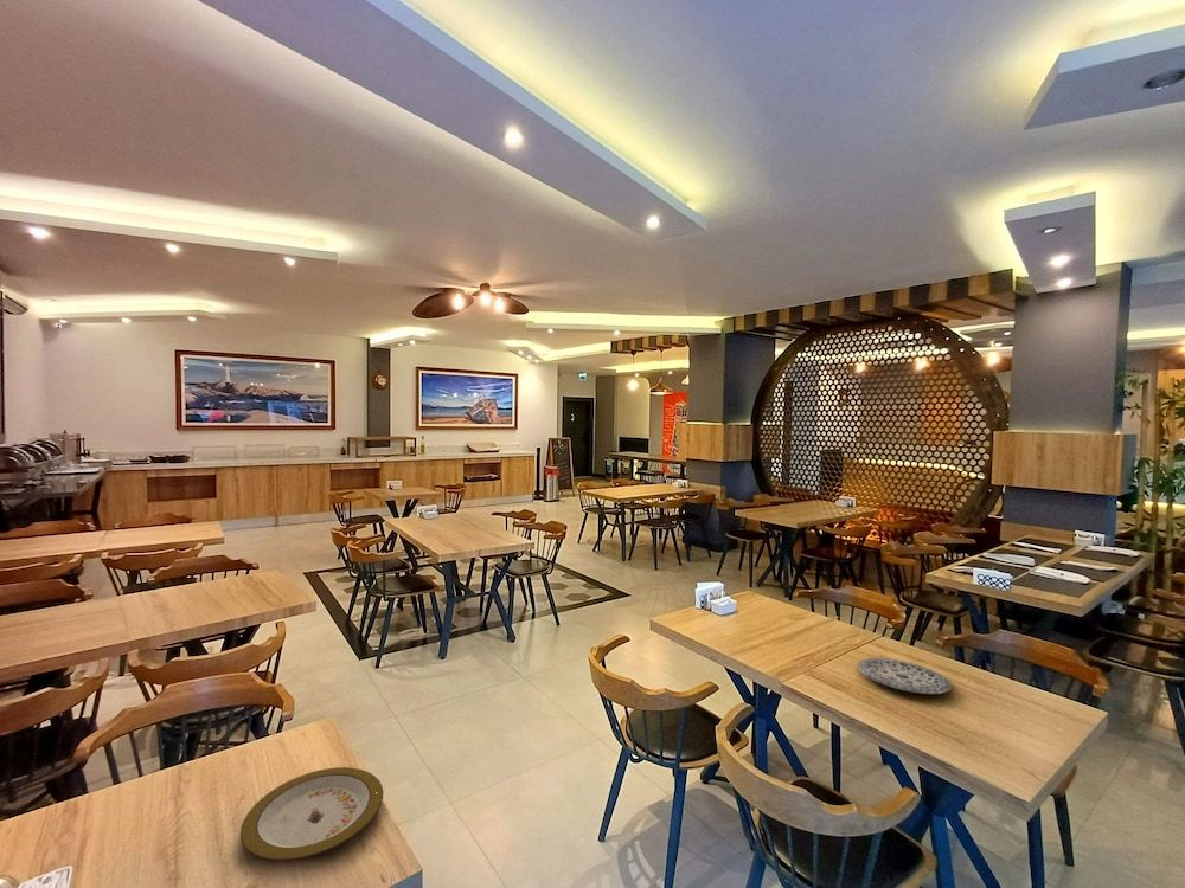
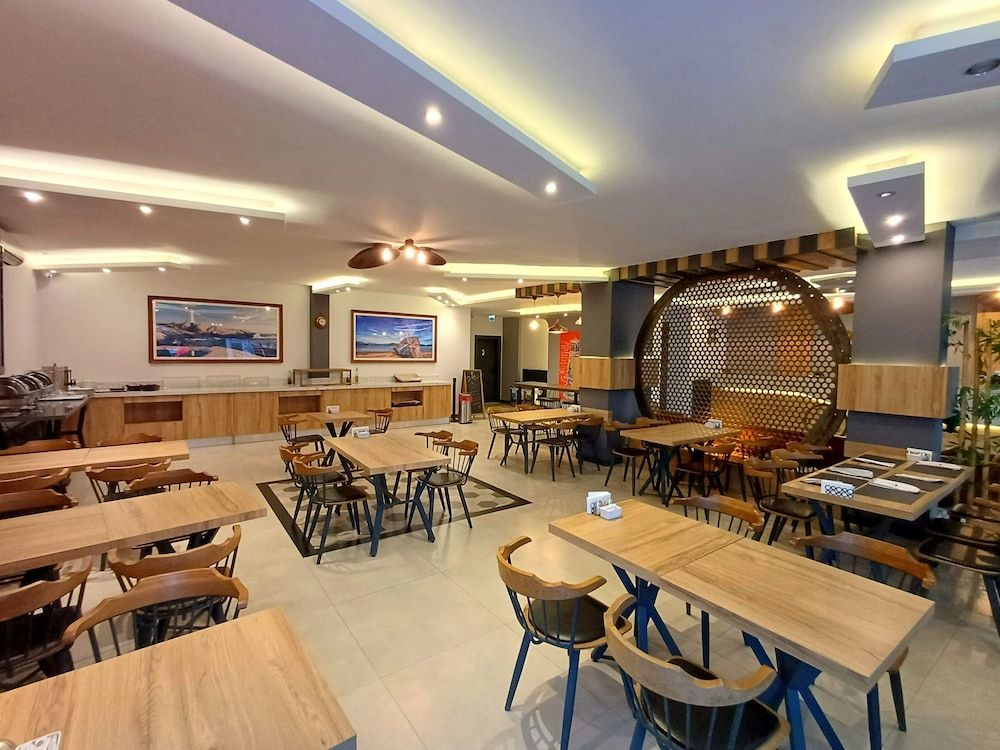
- plate [856,657,953,695]
- plate [239,766,384,863]
